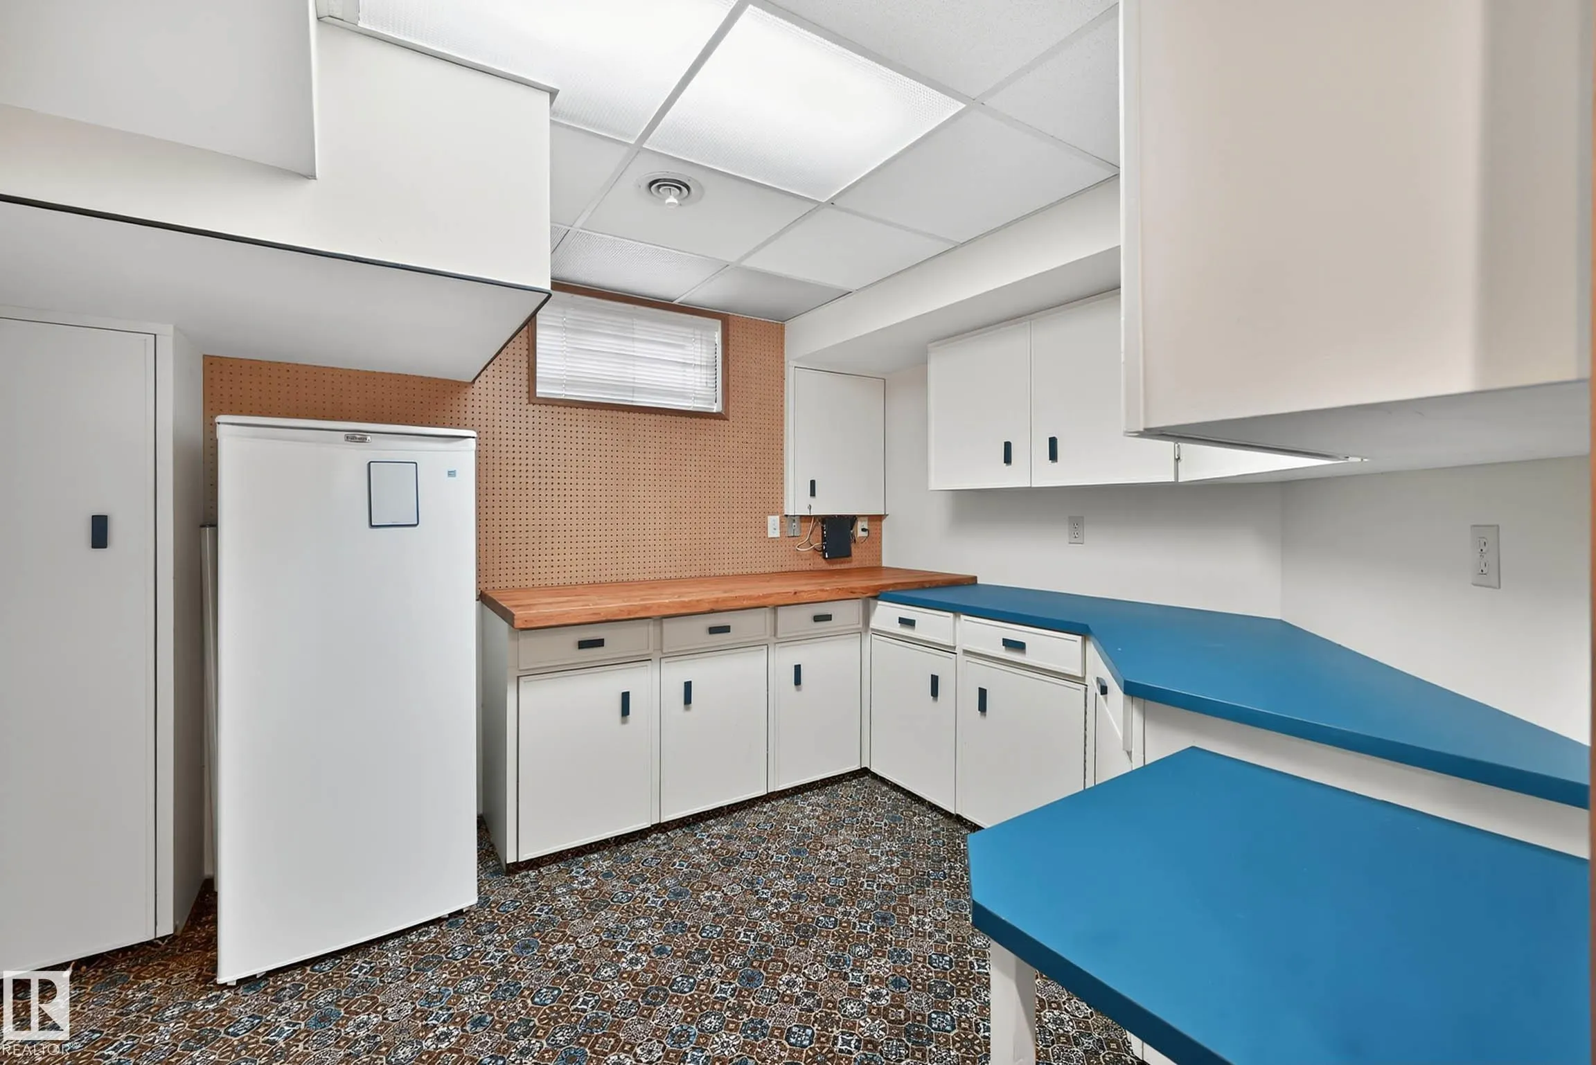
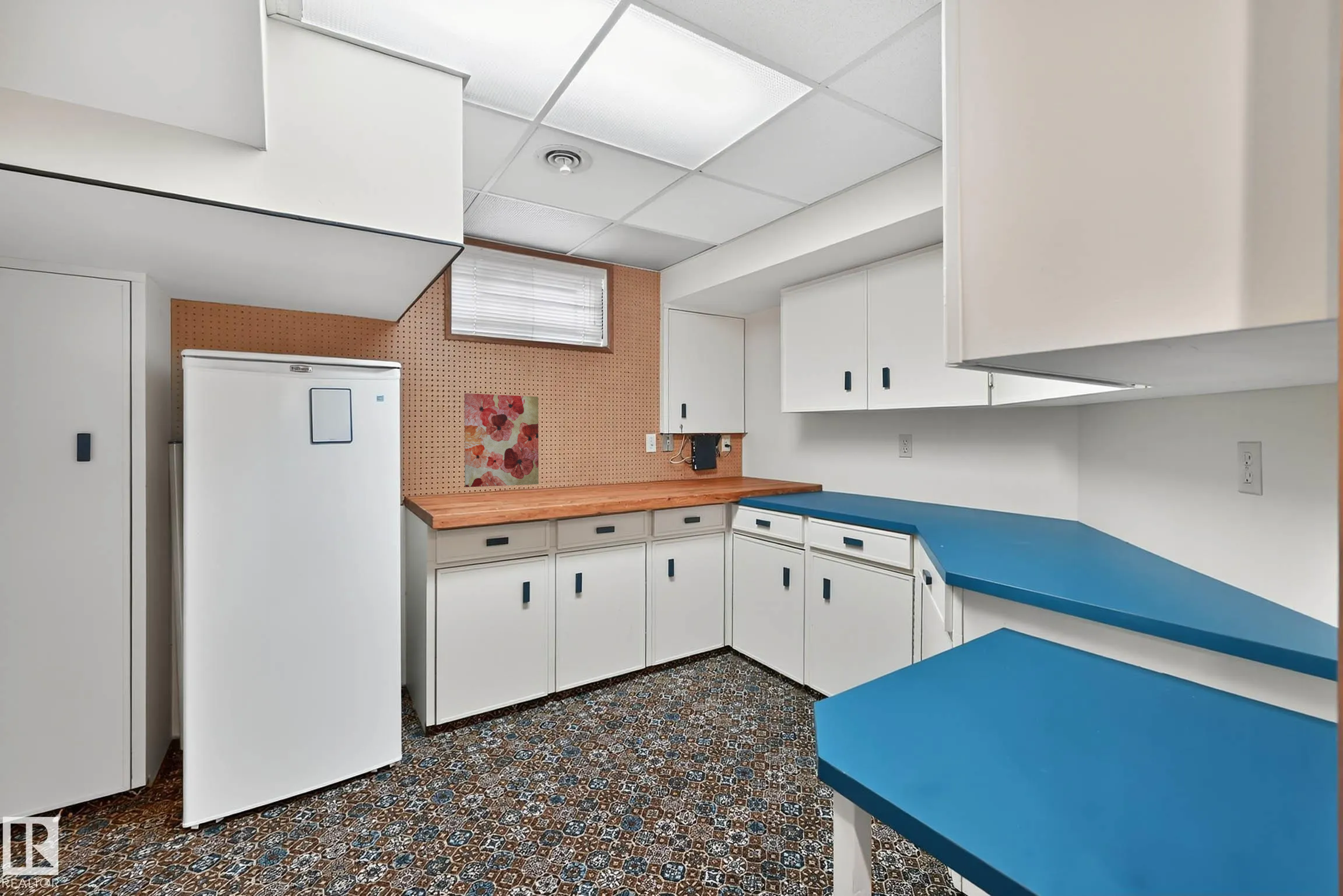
+ wall art [464,393,539,488]
